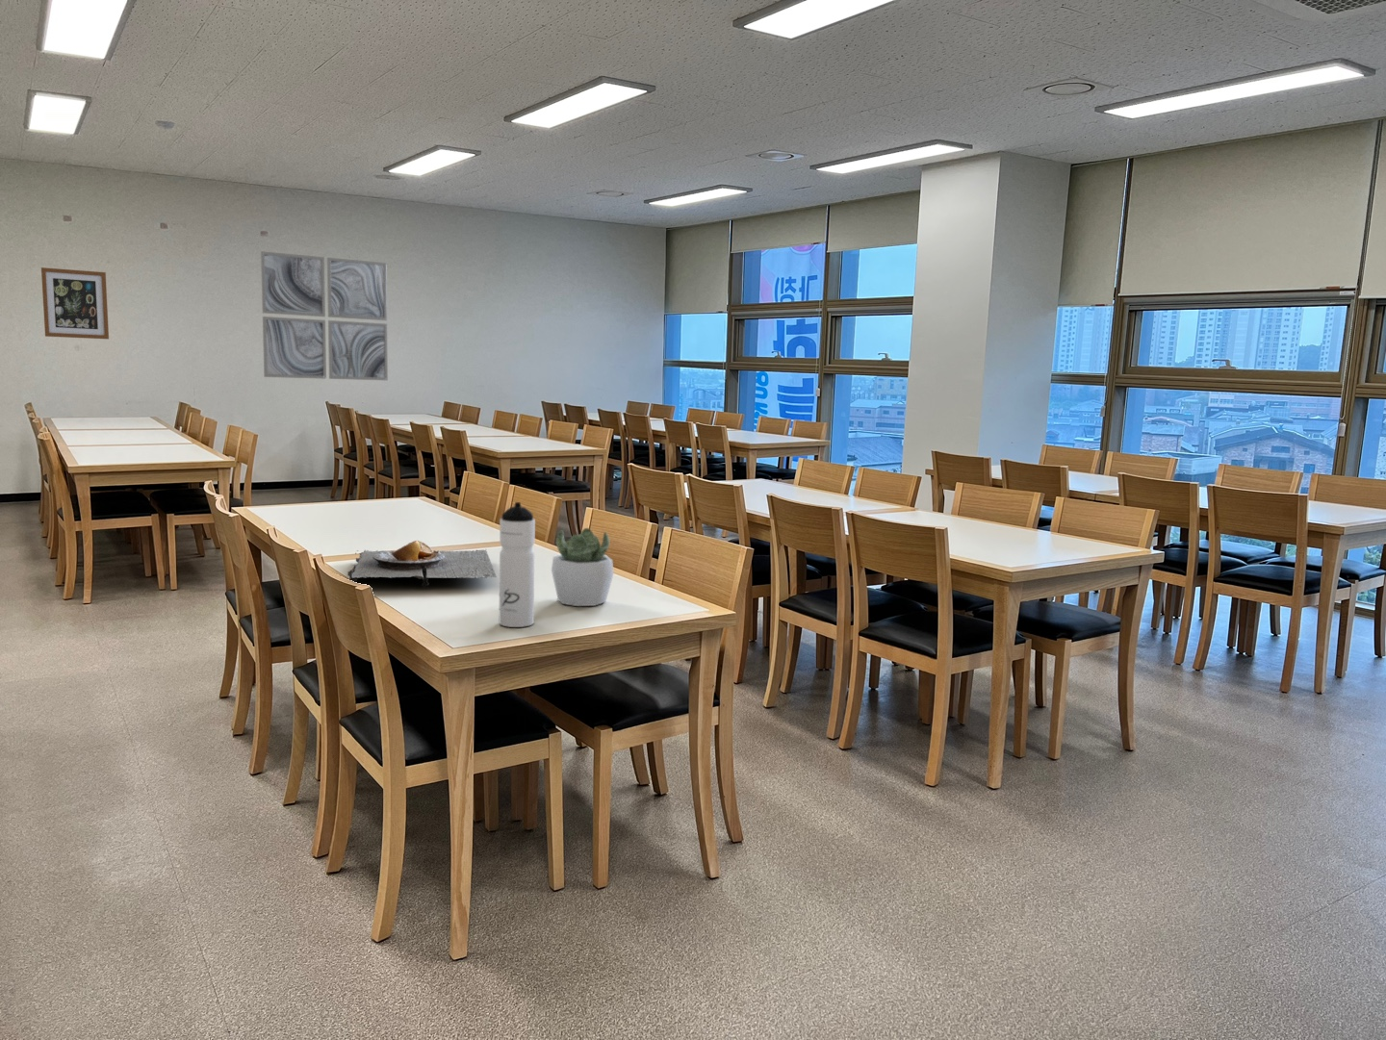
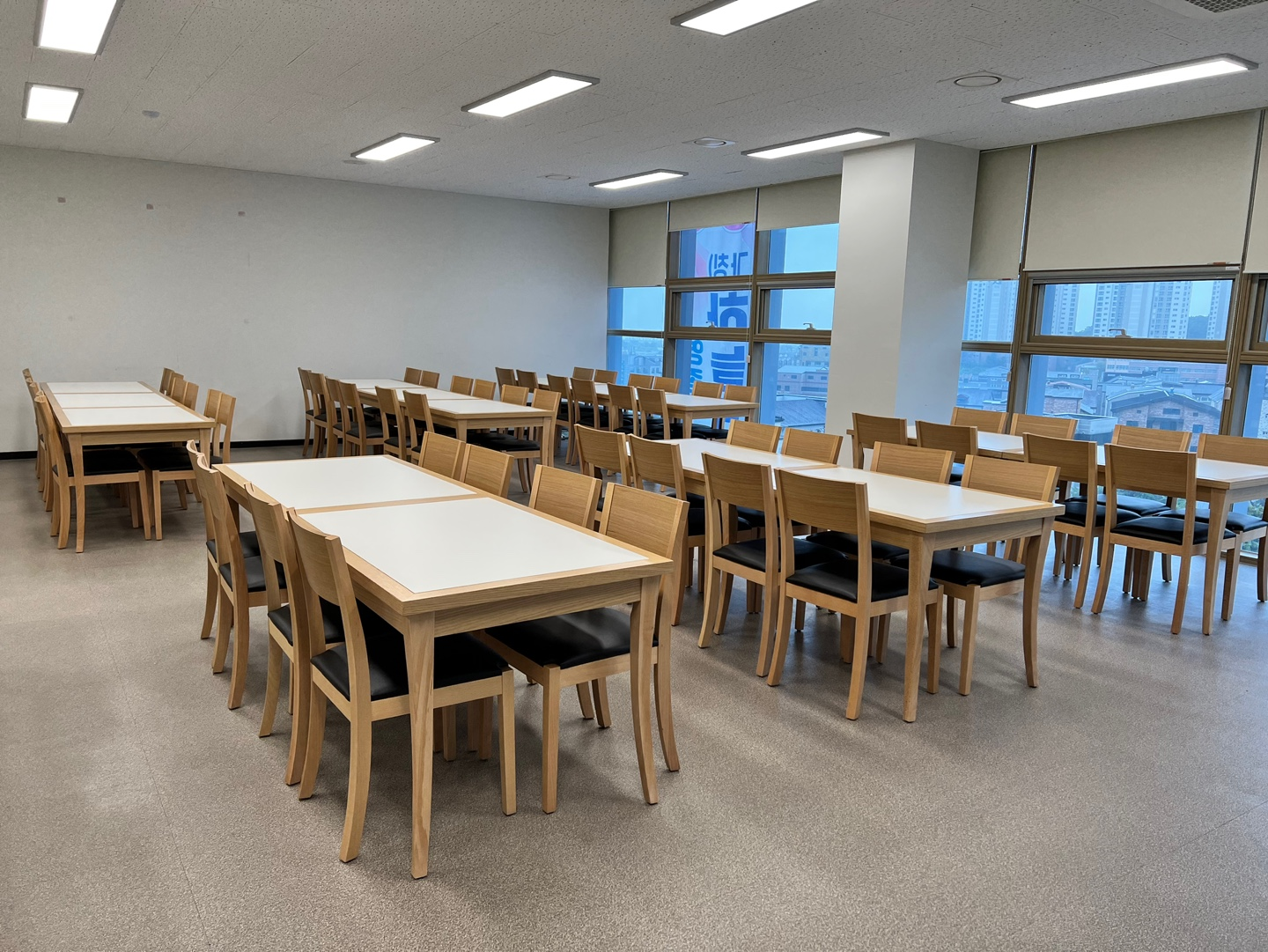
- water bottle [498,501,536,628]
- succulent plant [551,528,615,607]
- plate [346,540,497,588]
- wall art [40,267,109,340]
- wall art [260,250,389,381]
